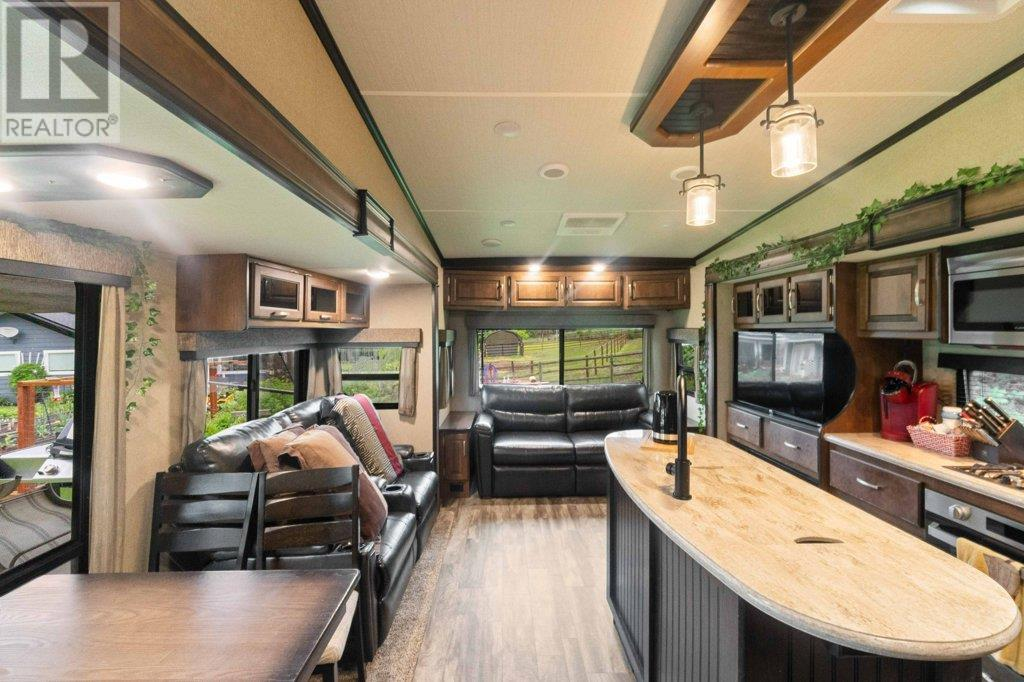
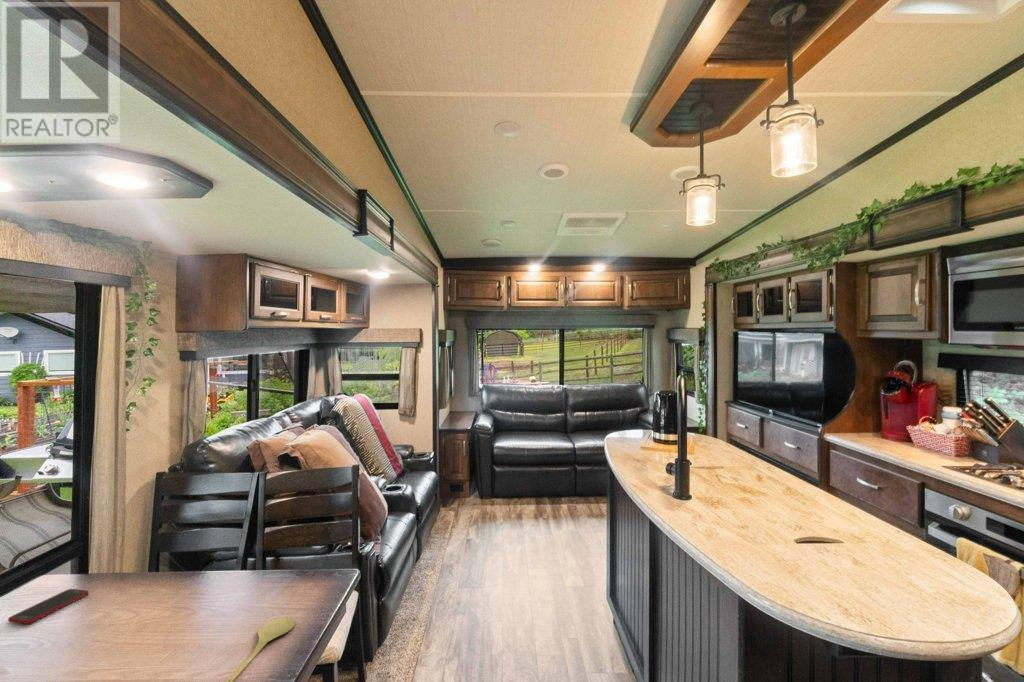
+ cell phone [7,588,90,625]
+ spoon [224,617,296,682]
